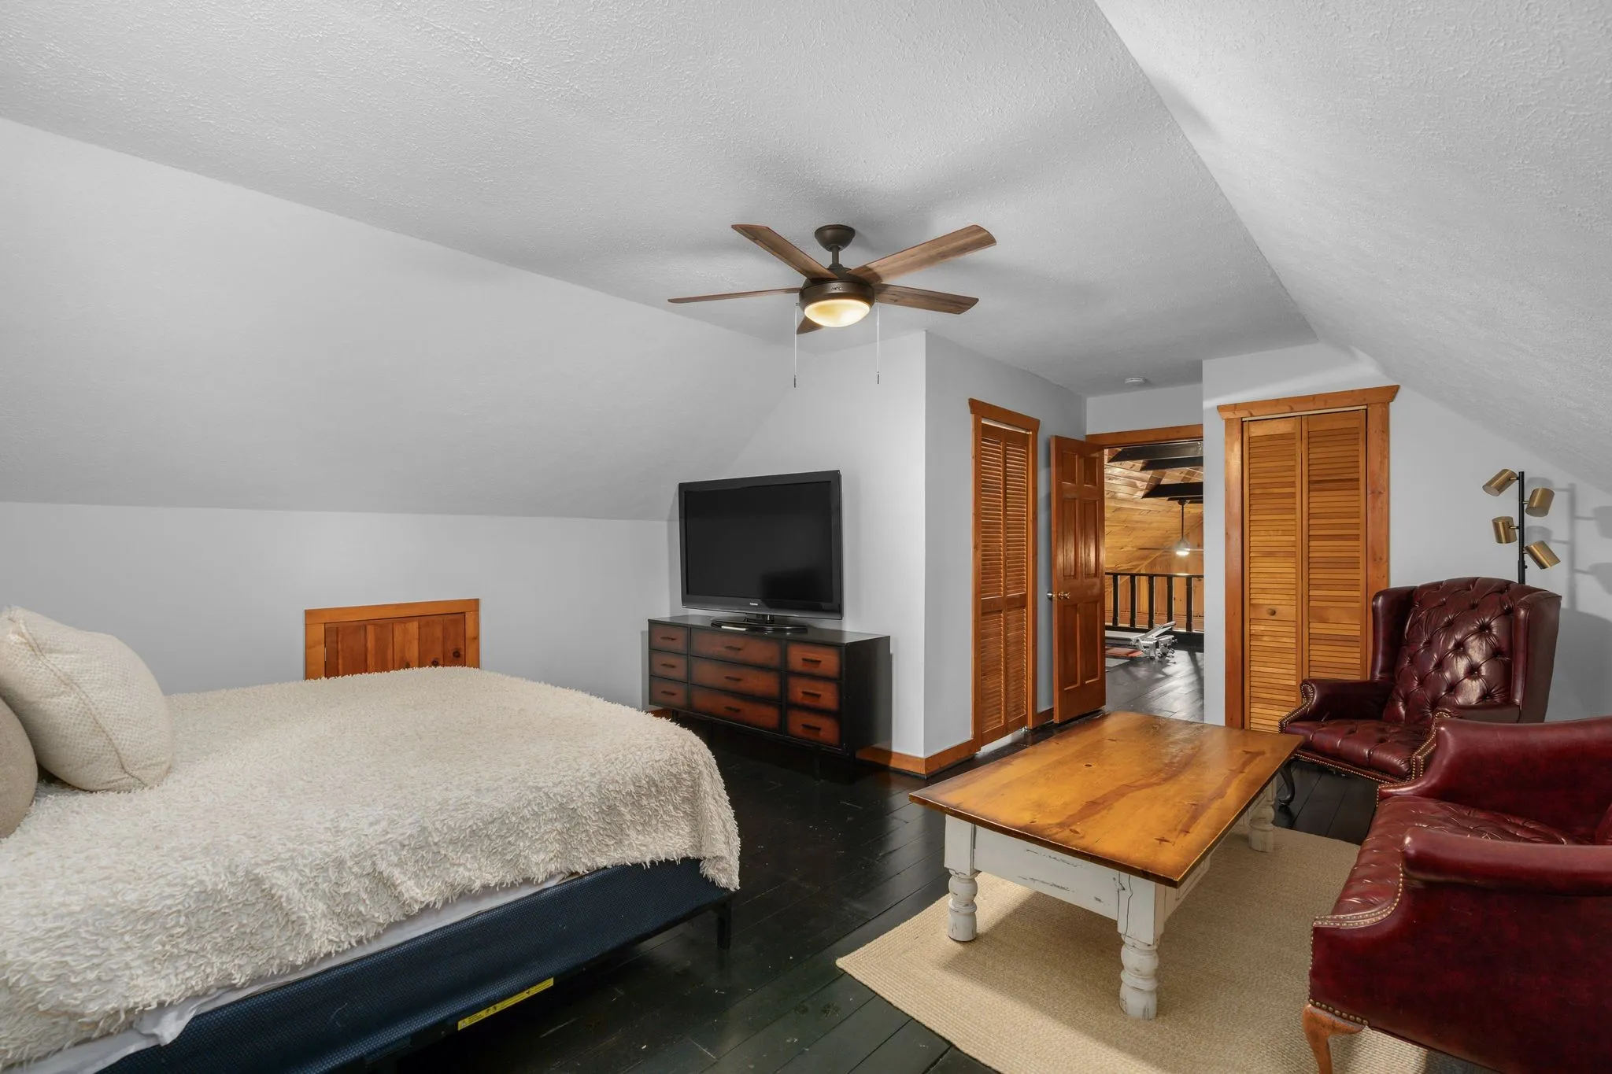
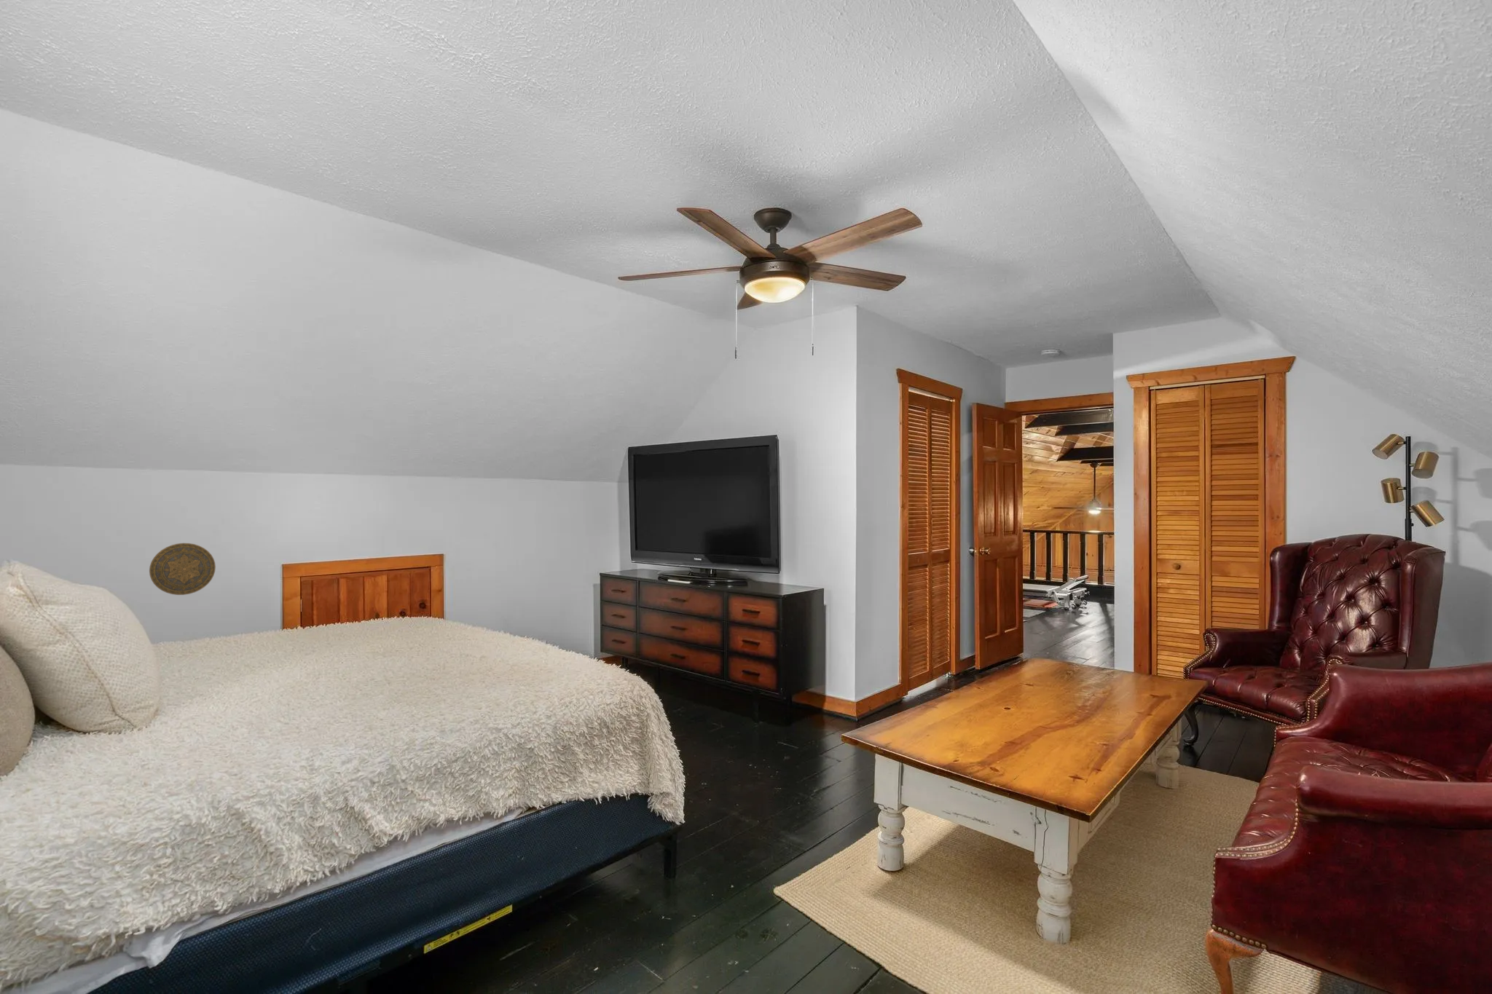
+ decorative plate [149,542,216,596]
